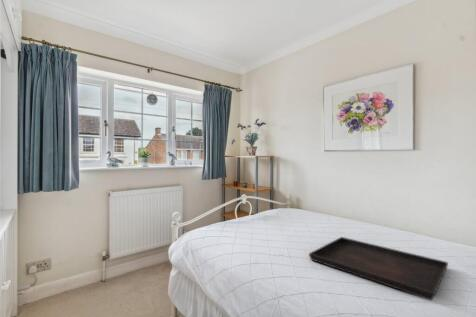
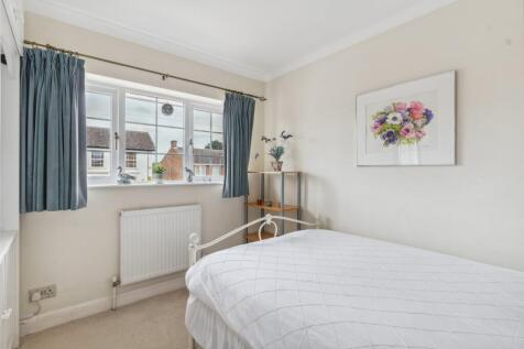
- serving tray [308,236,449,301]
